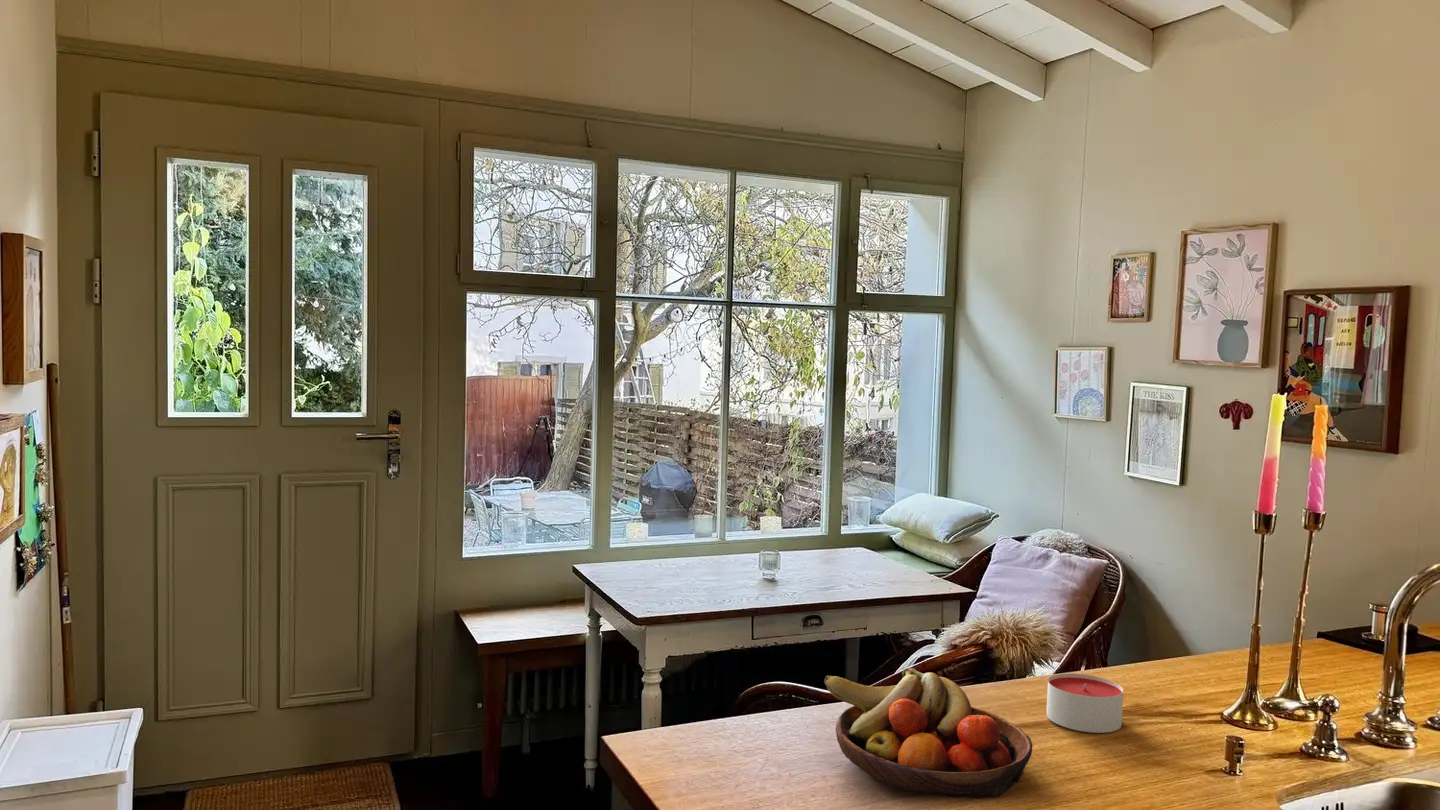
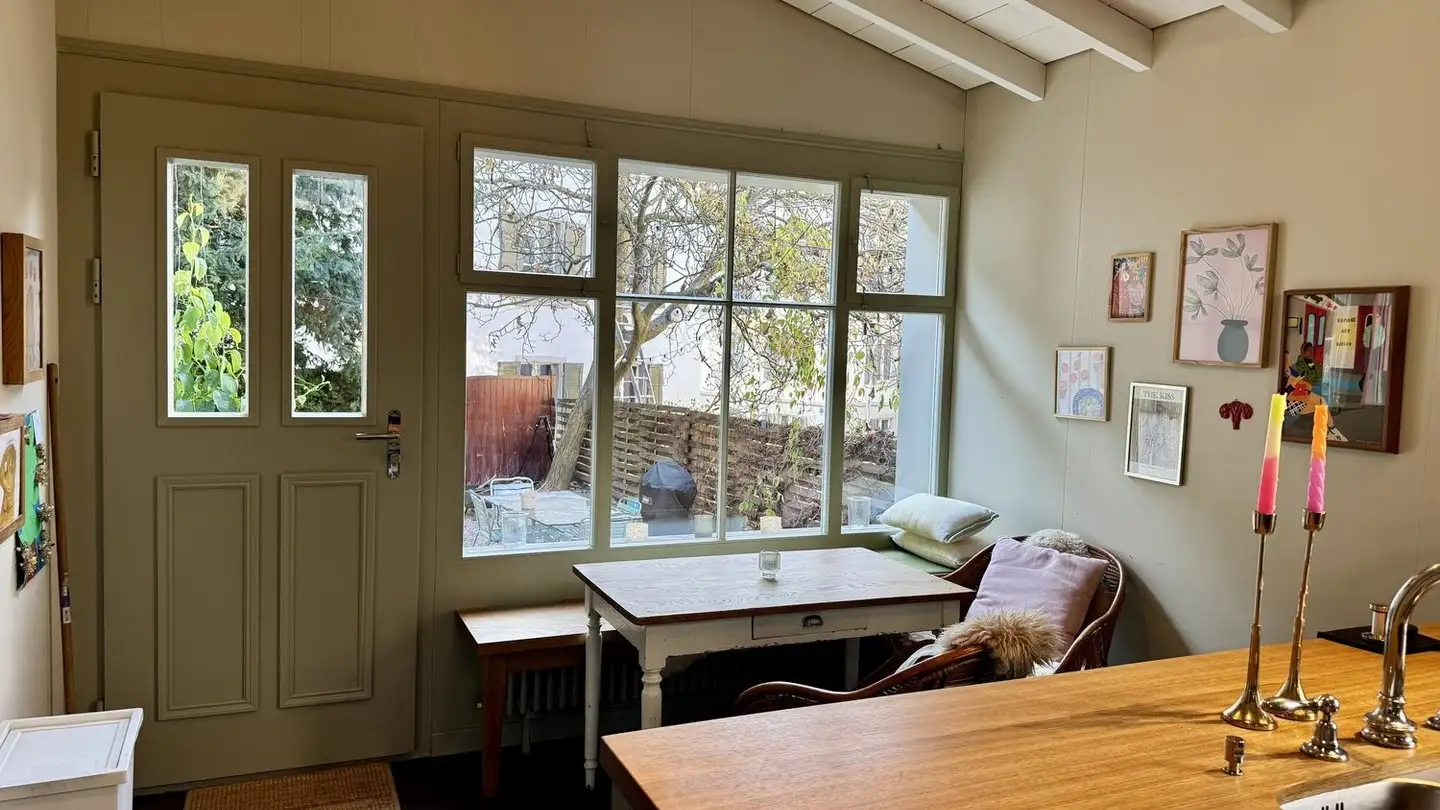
- fruit bowl [823,667,1033,799]
- candle [1045,673,1124,734]
